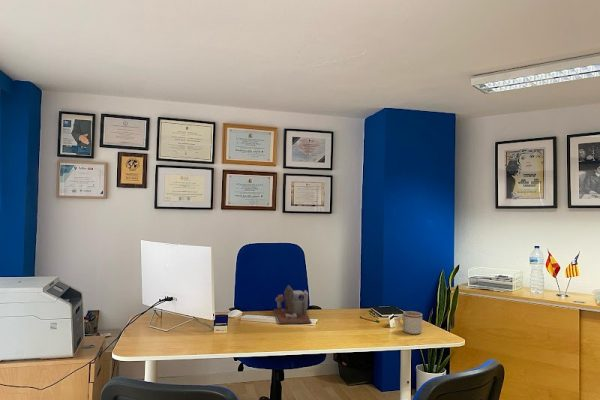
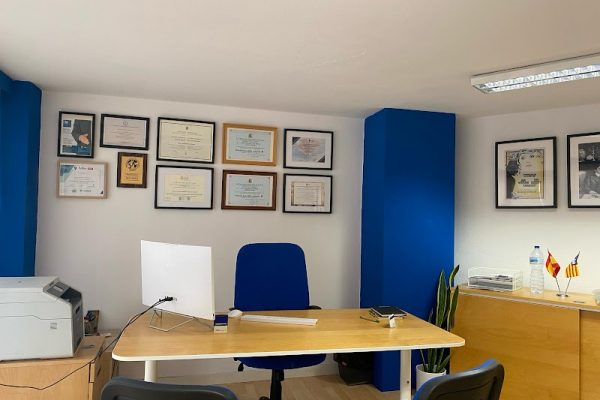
- mug [397,310,423,335]
- desk organizer [272,284,313,325]
